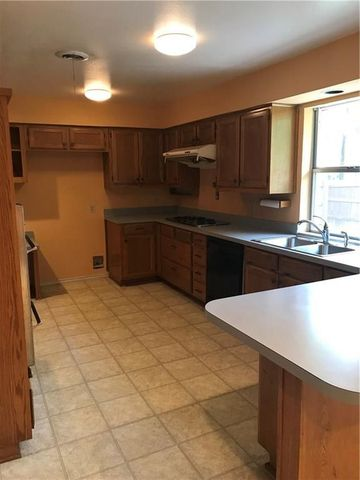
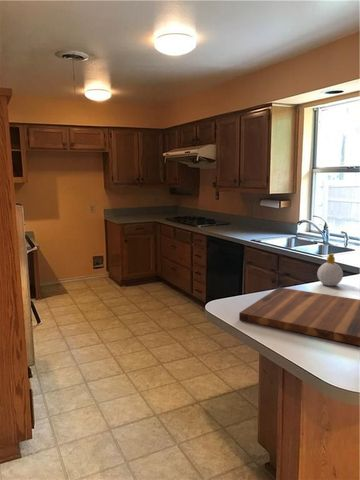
+ cutting board [238,286,360,347]
+ soap bottle [316,252,344,287]
